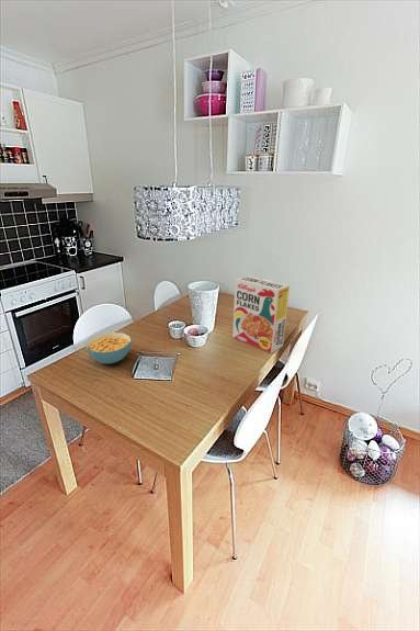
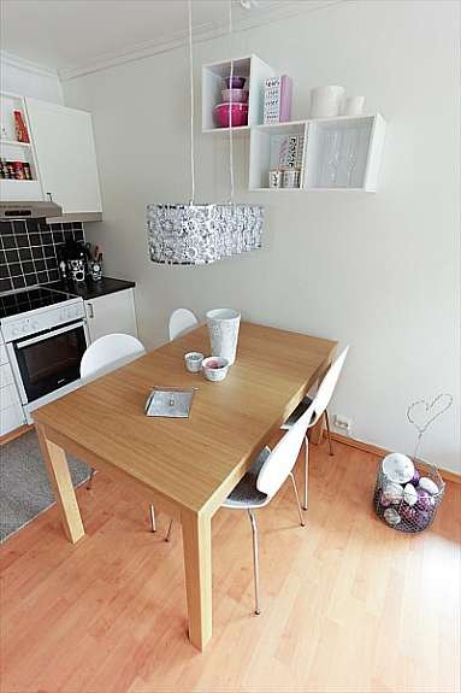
- cereal box [231,274,291,354]
- cereal bowl [86,331,133,364]
